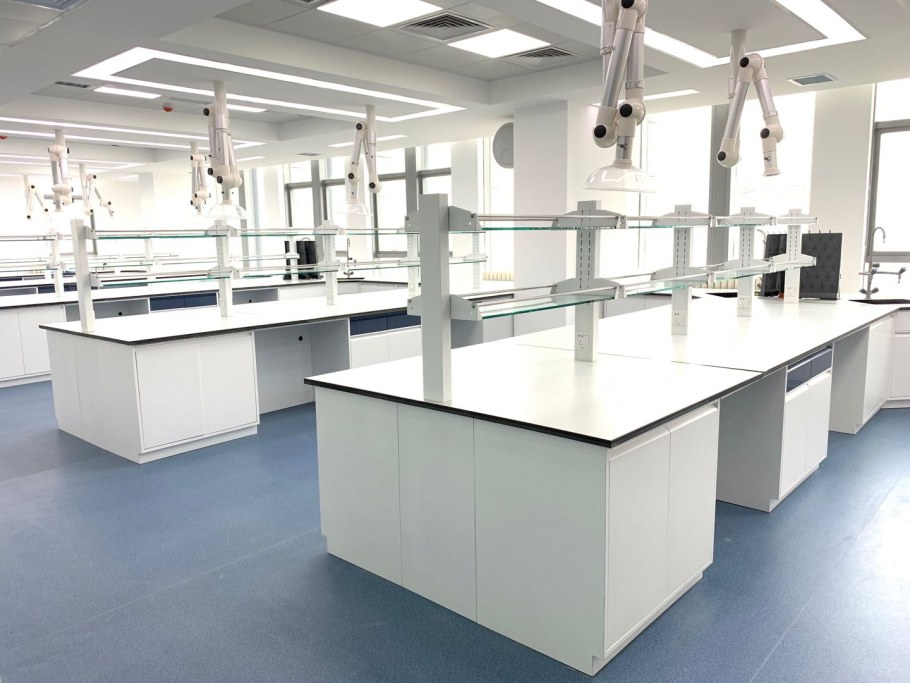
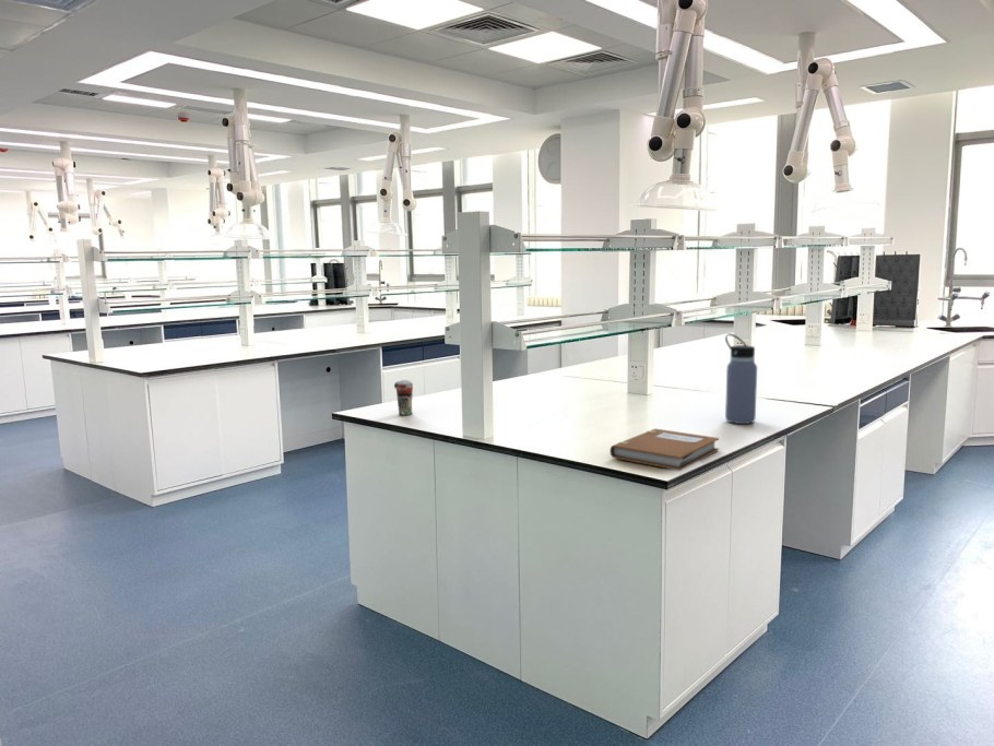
+ notebook [610,428,720,472]
+ beverage cup [393,379,414,416]
+ water bottle [724,333,758,425]
